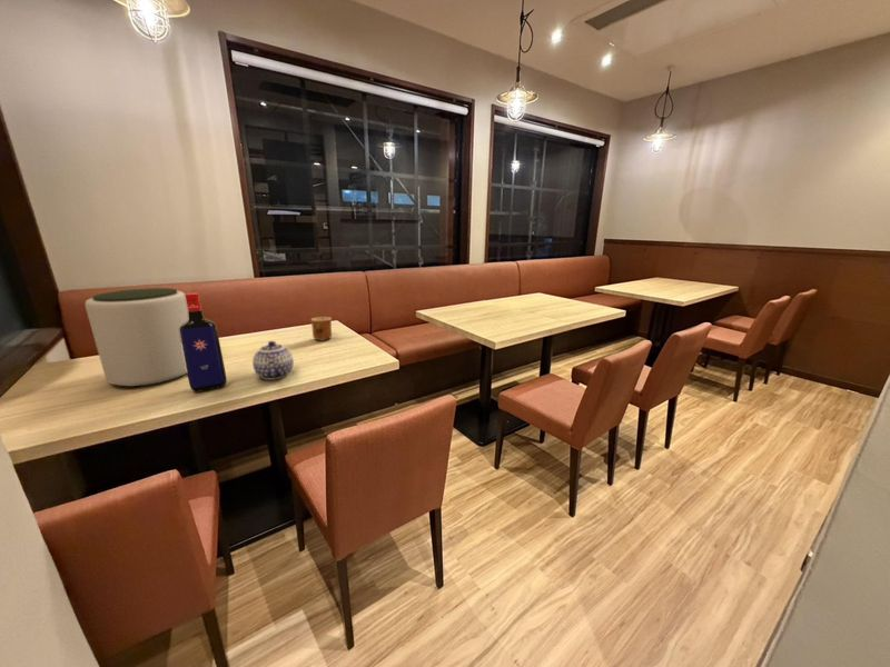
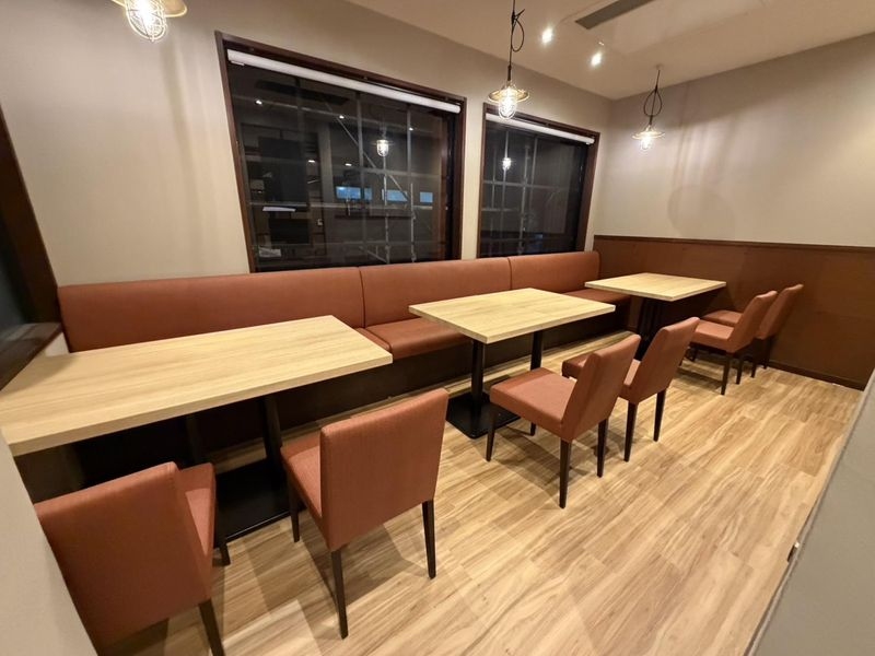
- liquor bottle [179,291,228,394]
- cup [310,316,333,341]
- teapot [251,340,295,381]
- plant pot [83,287,188,388]
